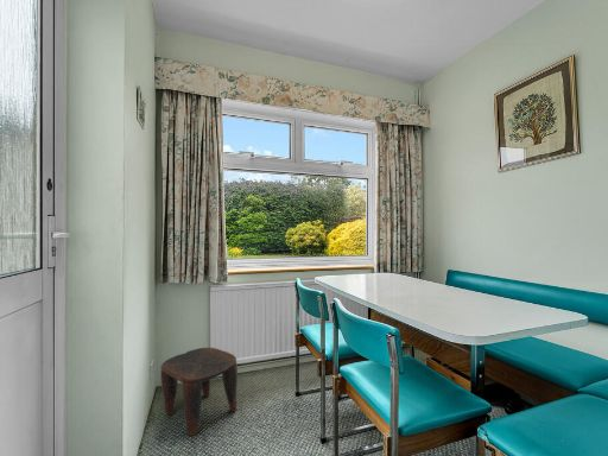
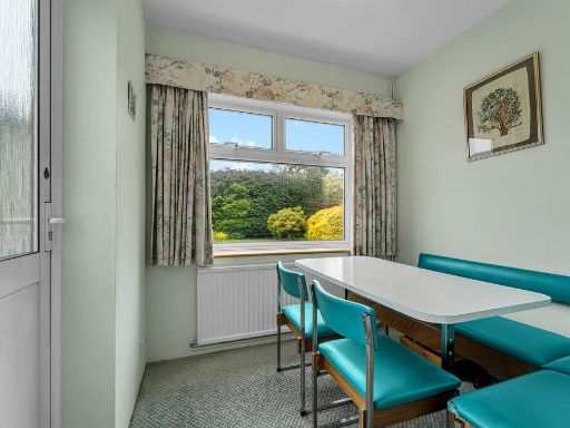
- stool [159,347,239,437]
